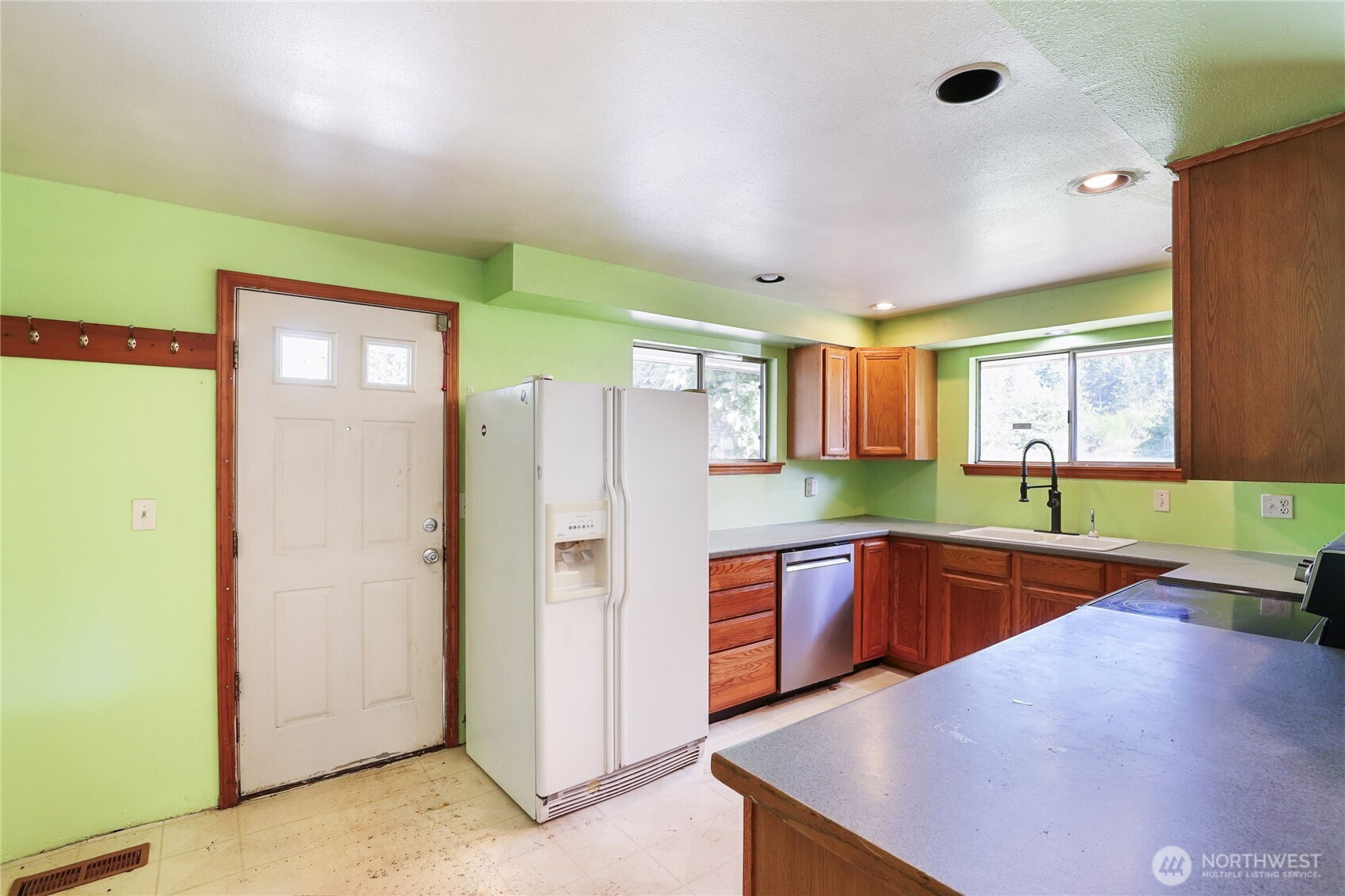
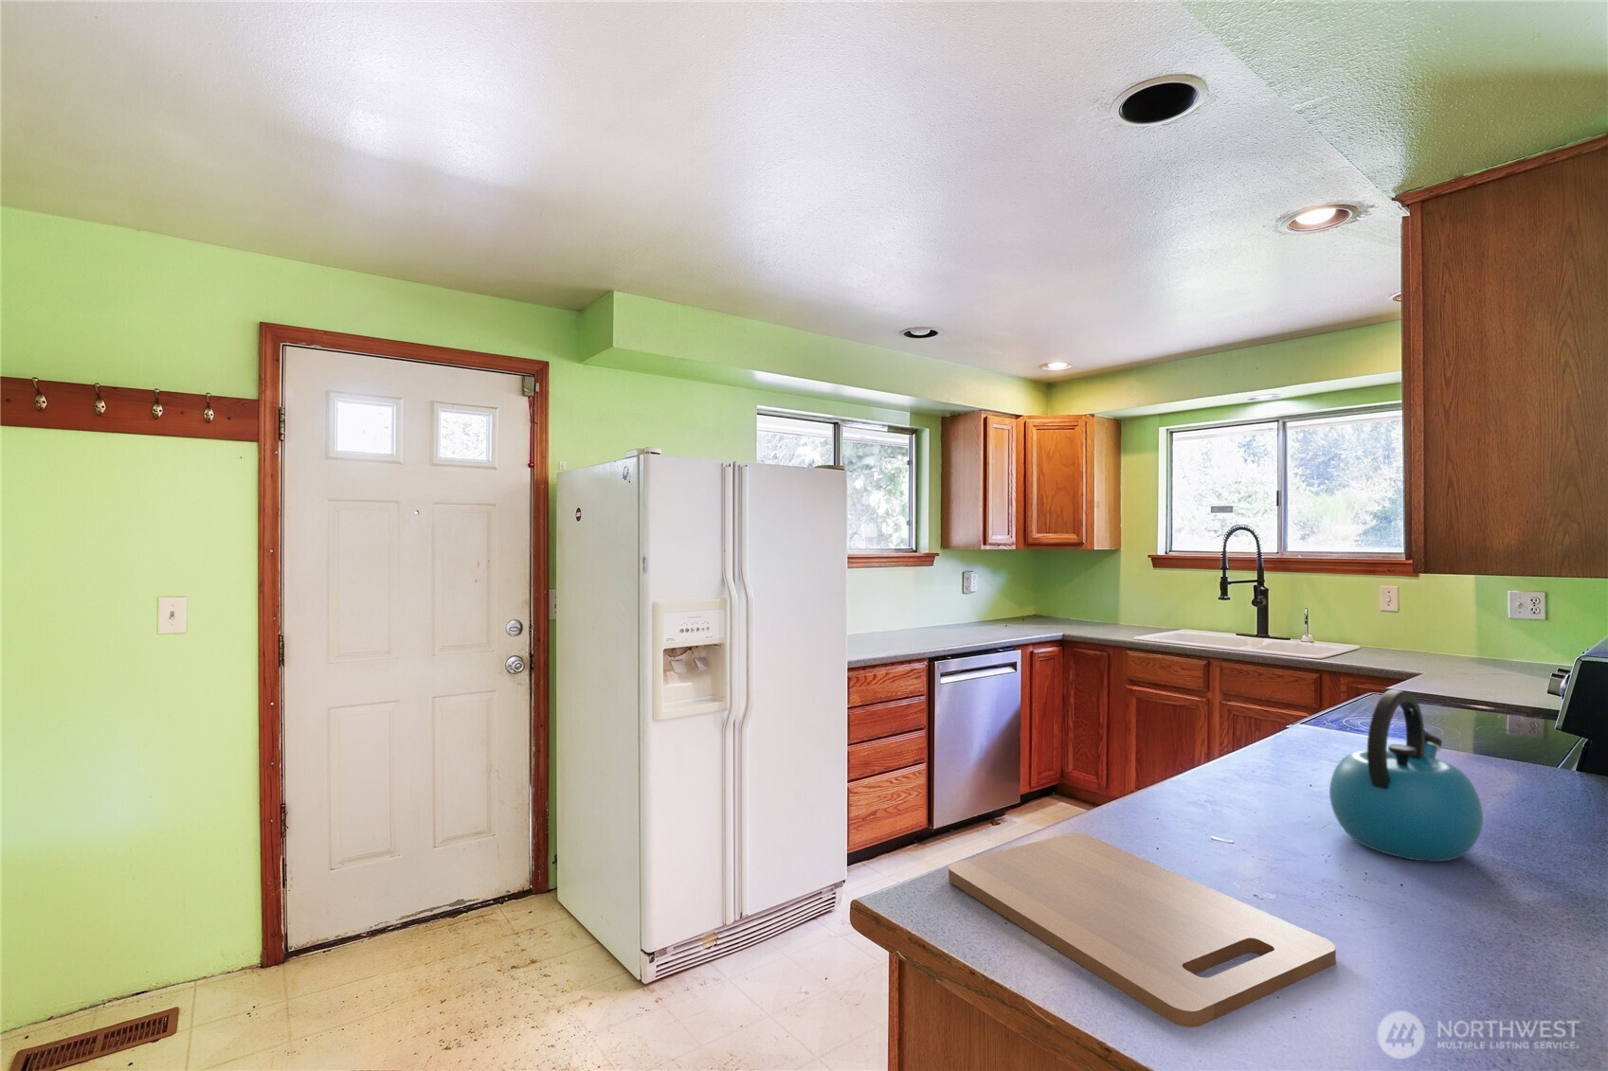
+ cutting board [948,832,1337,1028]
+ kettle [1328,688,1484,863]
